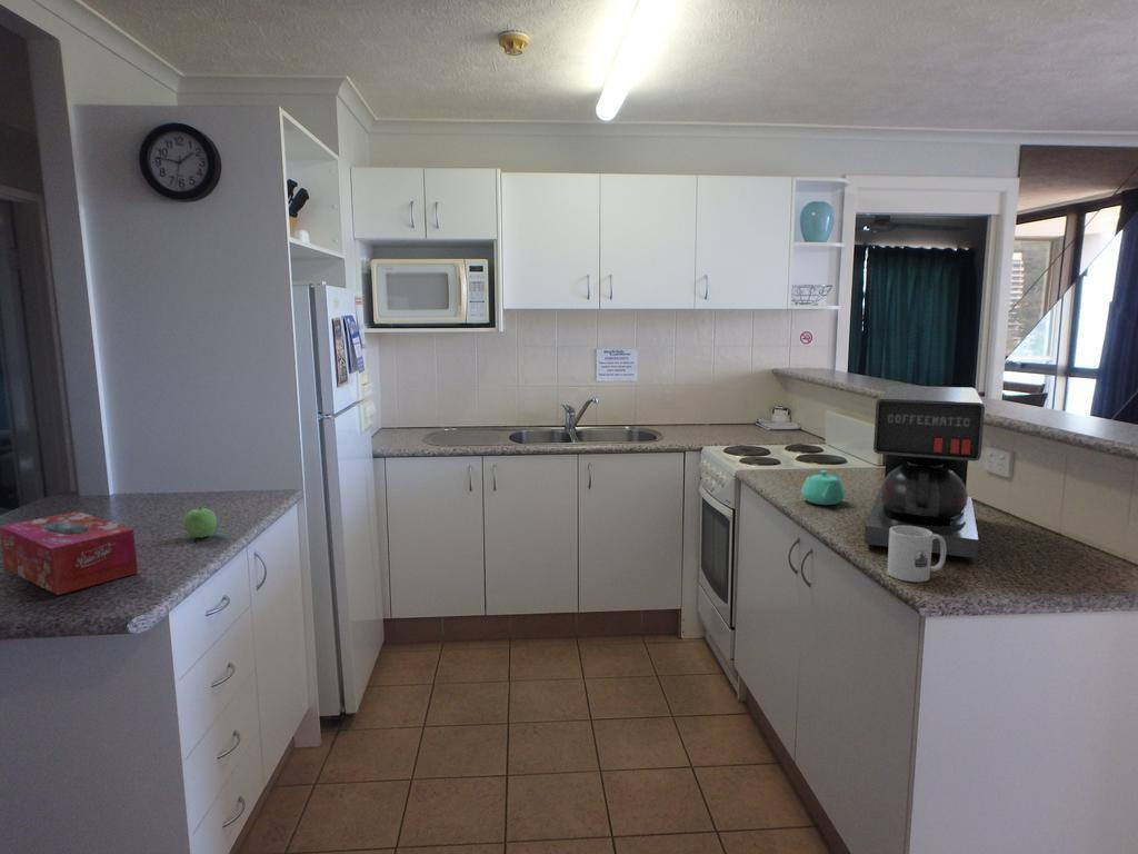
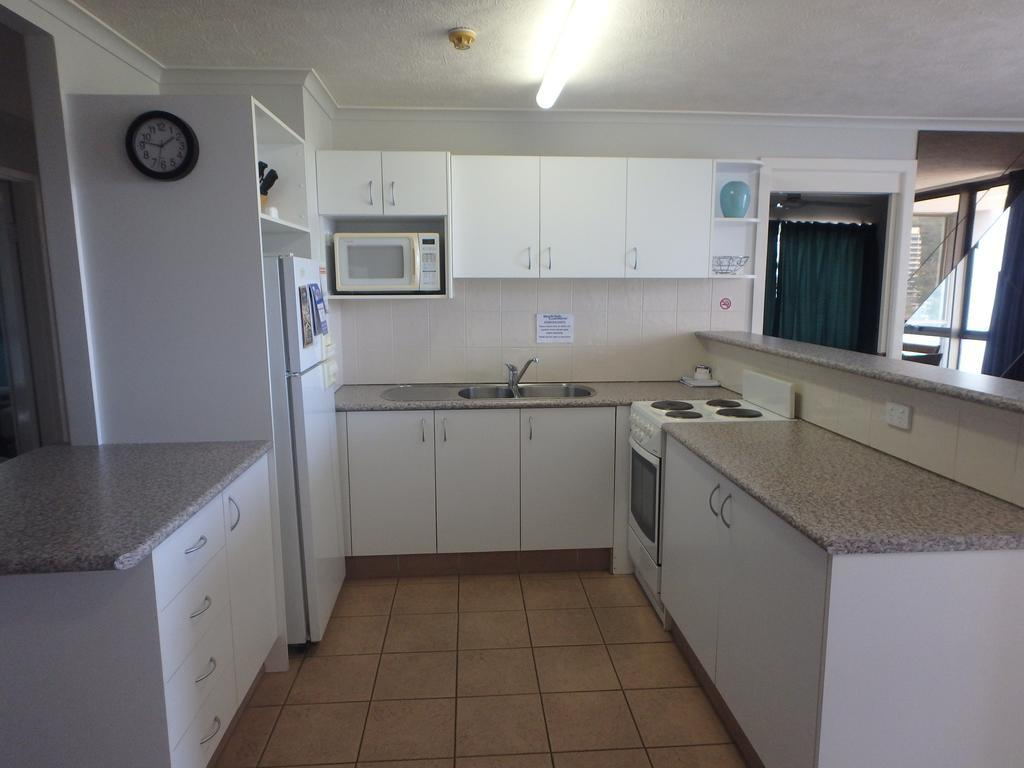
- coffee maker [864,385,986,562]
- mug [886,526,947,583]
- teapot [800,469,846,506]
- apple [182,506,218,539]
- tissue box [0,510,139,596]
